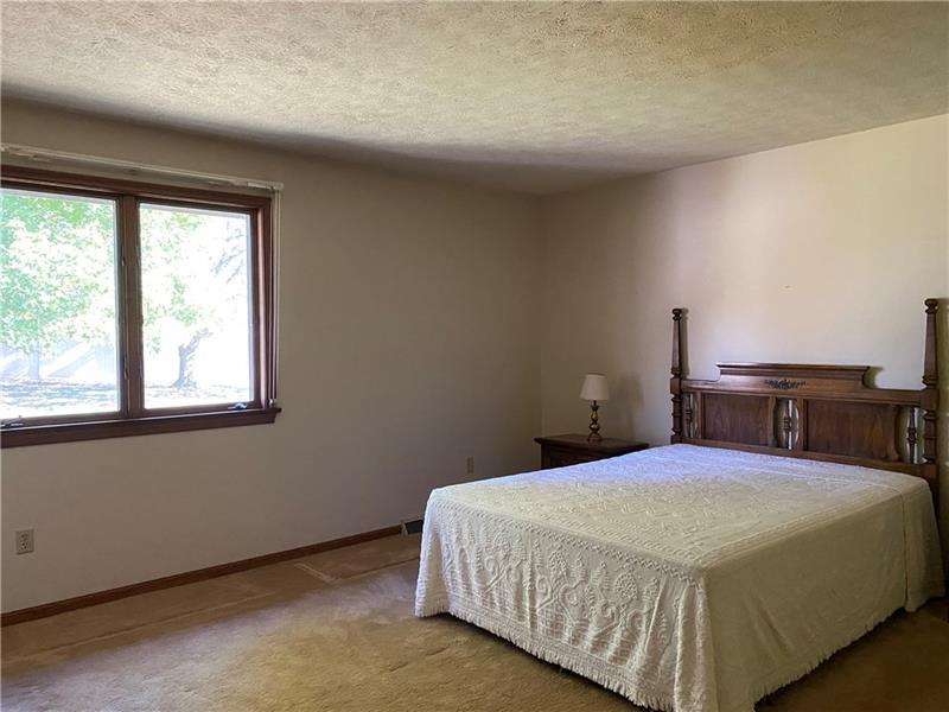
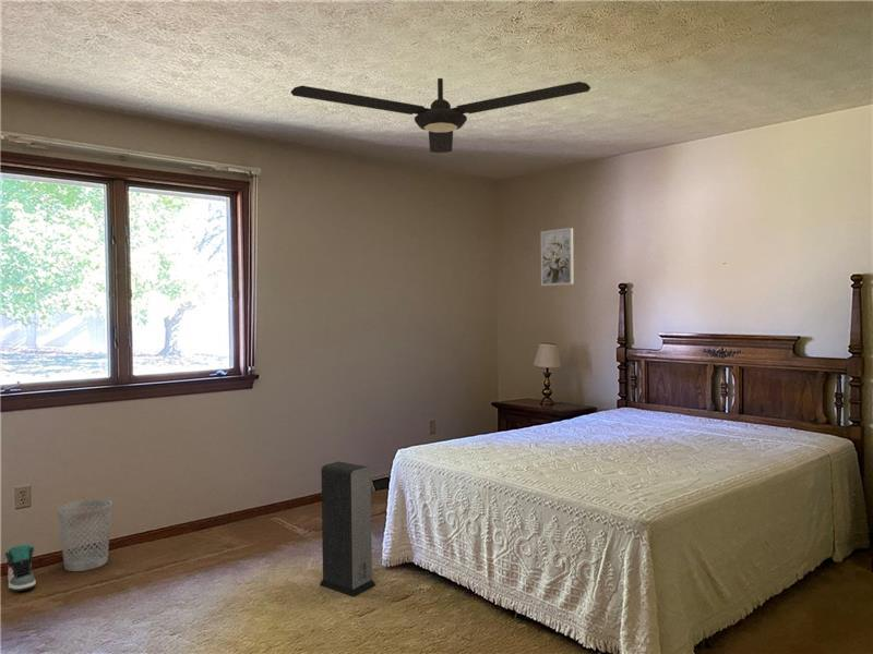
+ speaker [319,460,376,597]
+ ceiling fan [290,77,591,154]
+ wastebasket [57,498,112,572]
+ sneaker [3,543,37,592]
+ wall art [540,227,575,287]
